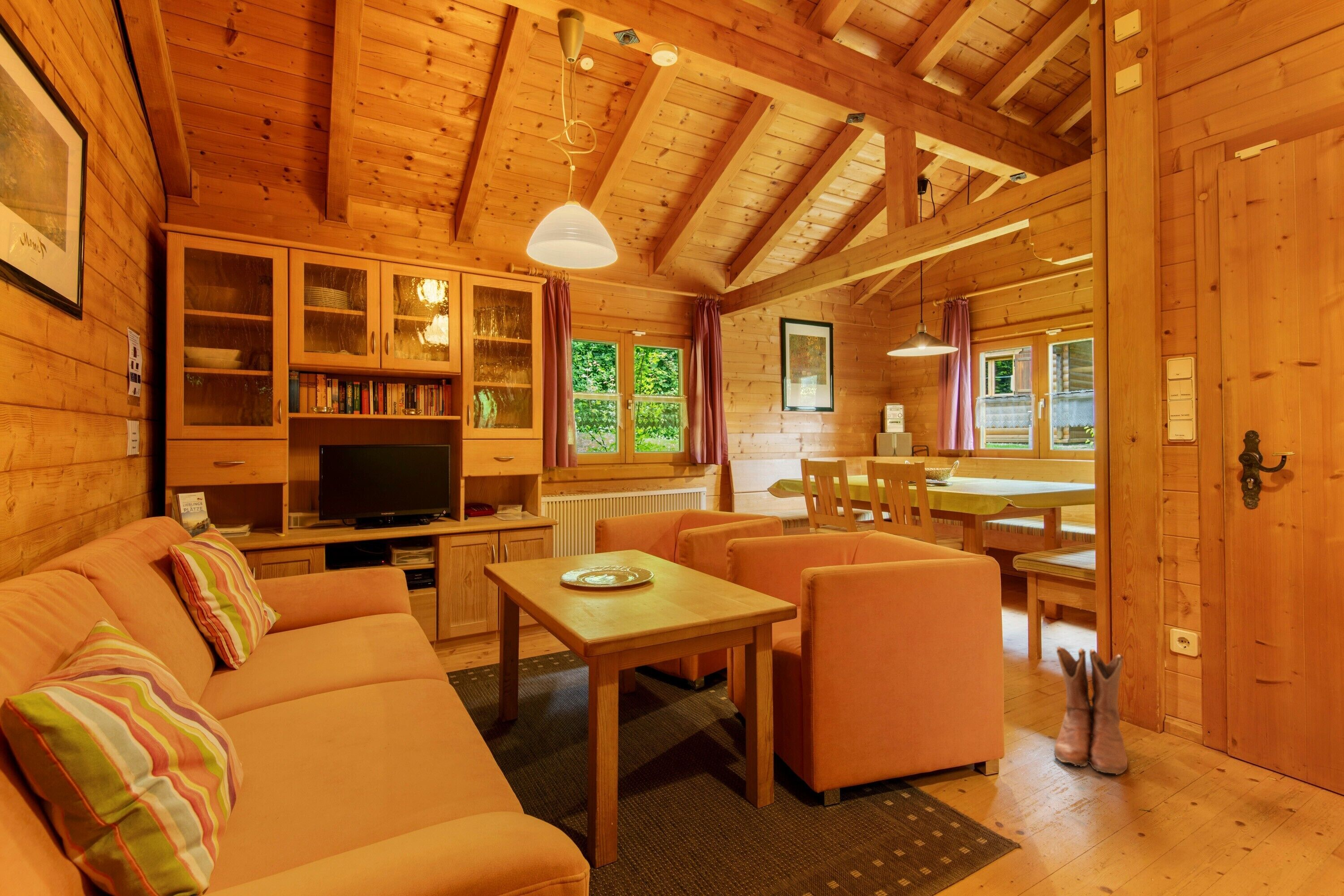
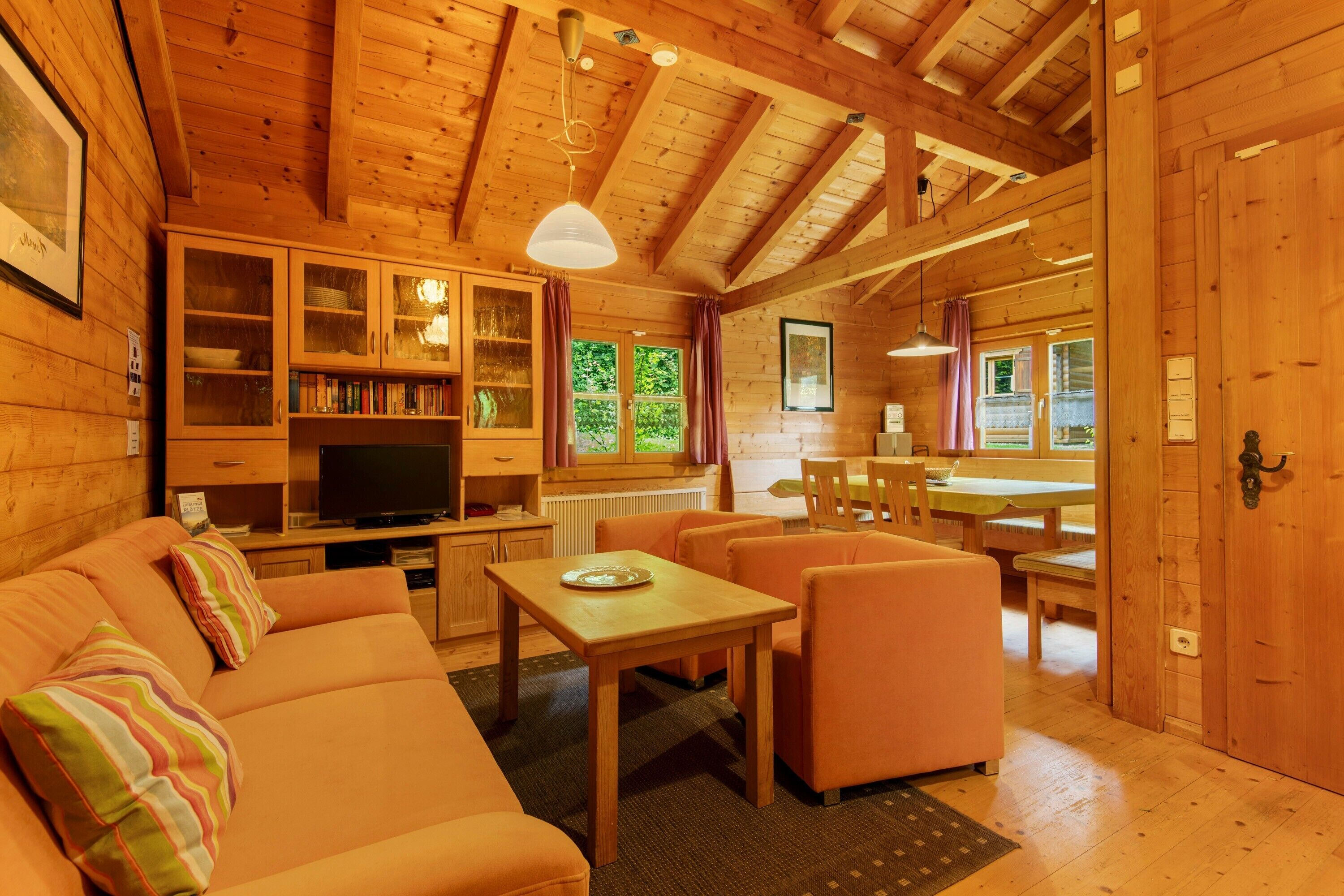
- boots [1052,646,1128,775]
